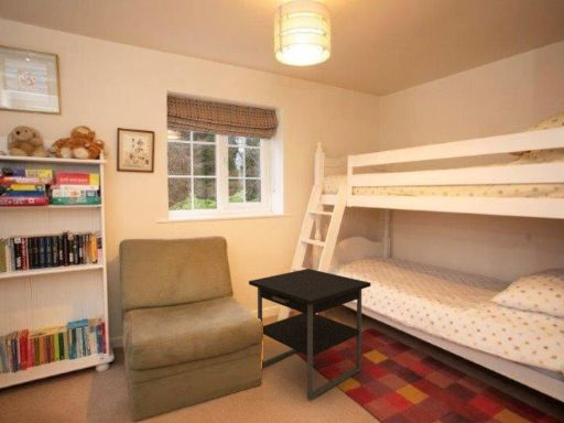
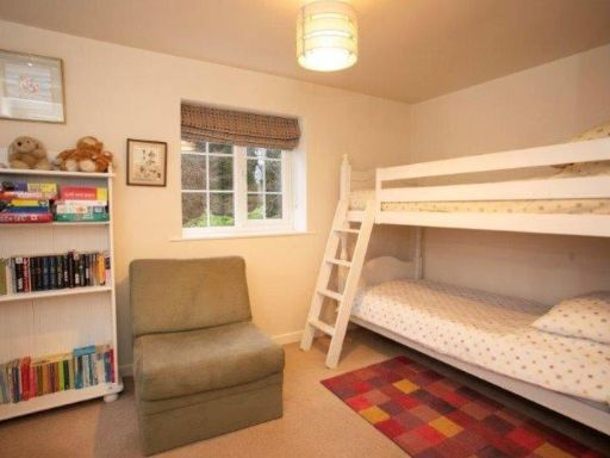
- nightstand [248,268,372,401]
